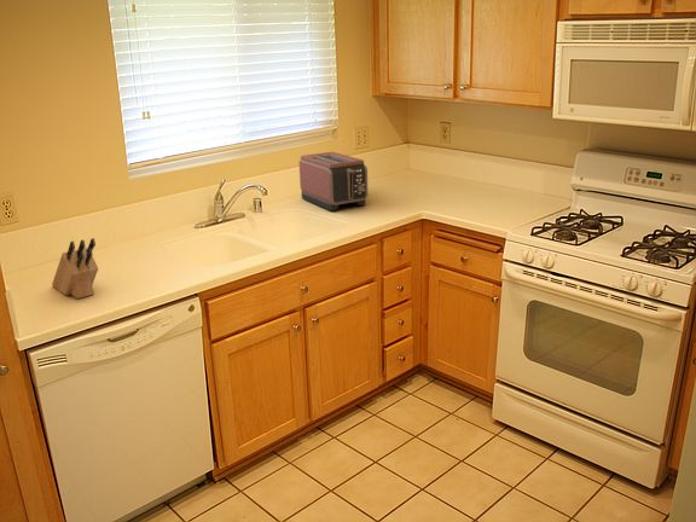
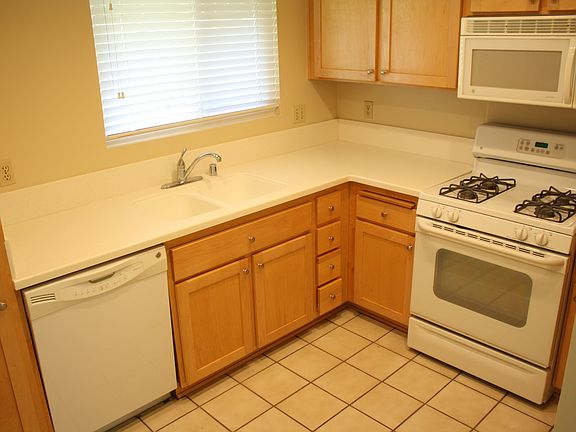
- toaster [298,151,369,211]
- knife block [51,237,99,300]
